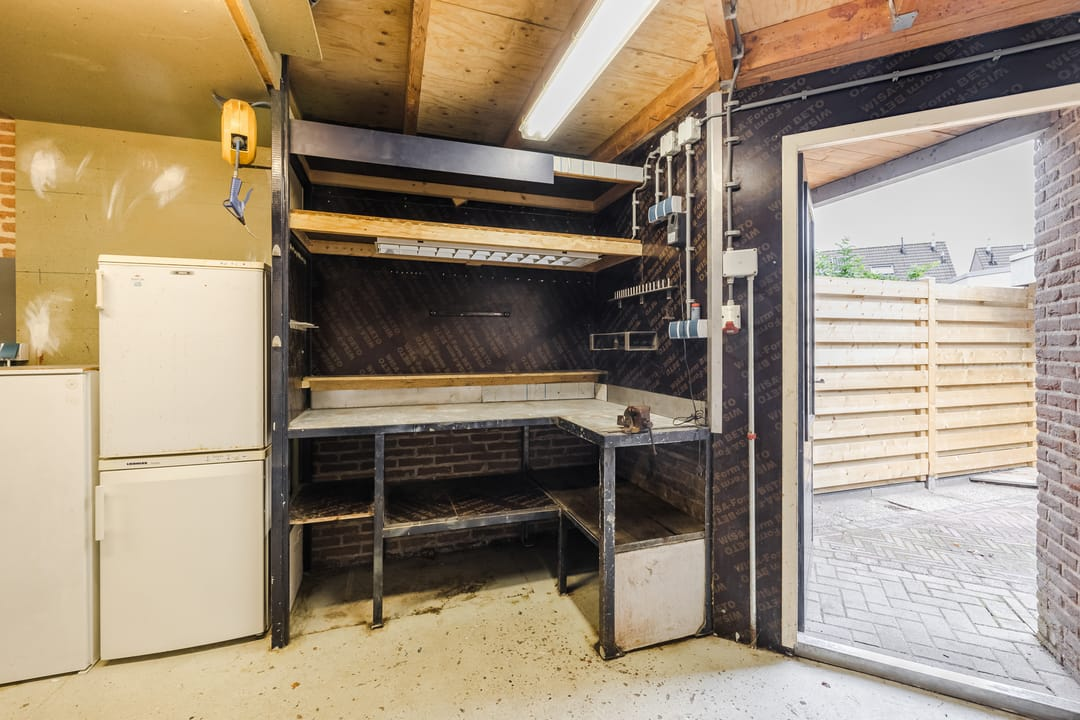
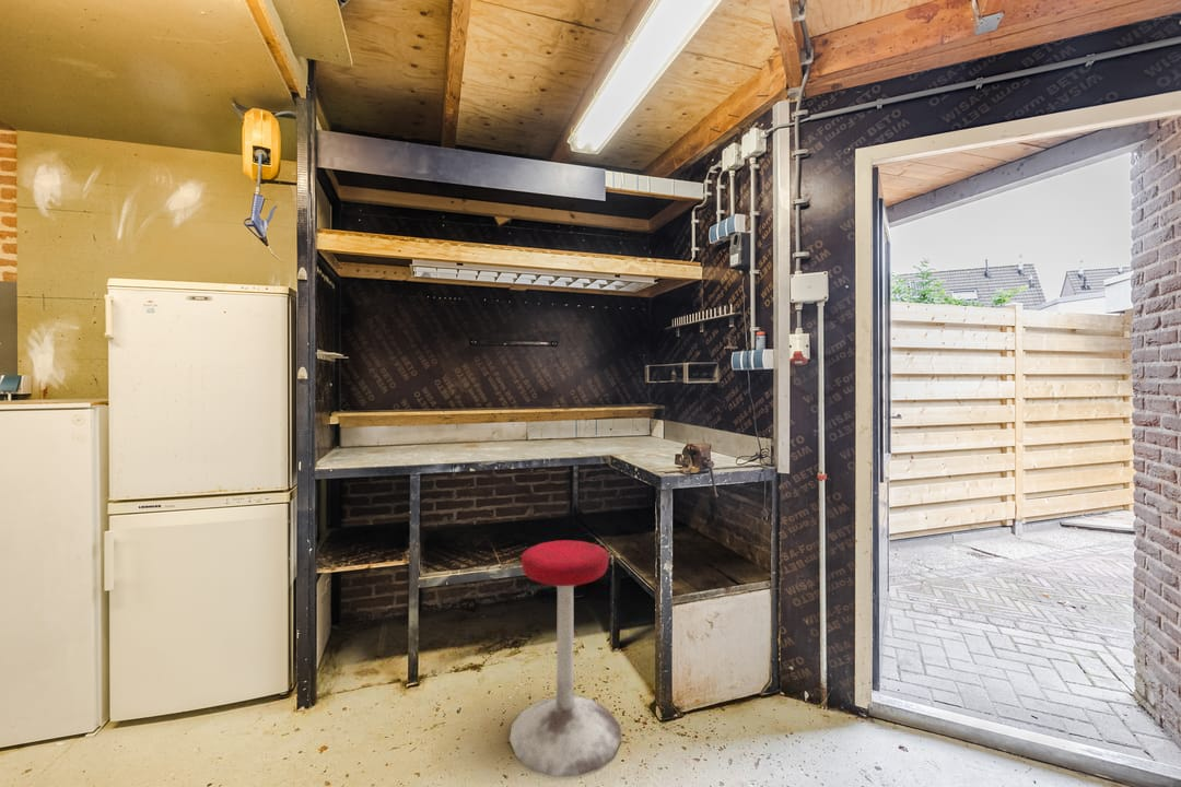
+ stool [508,539,622,778]
